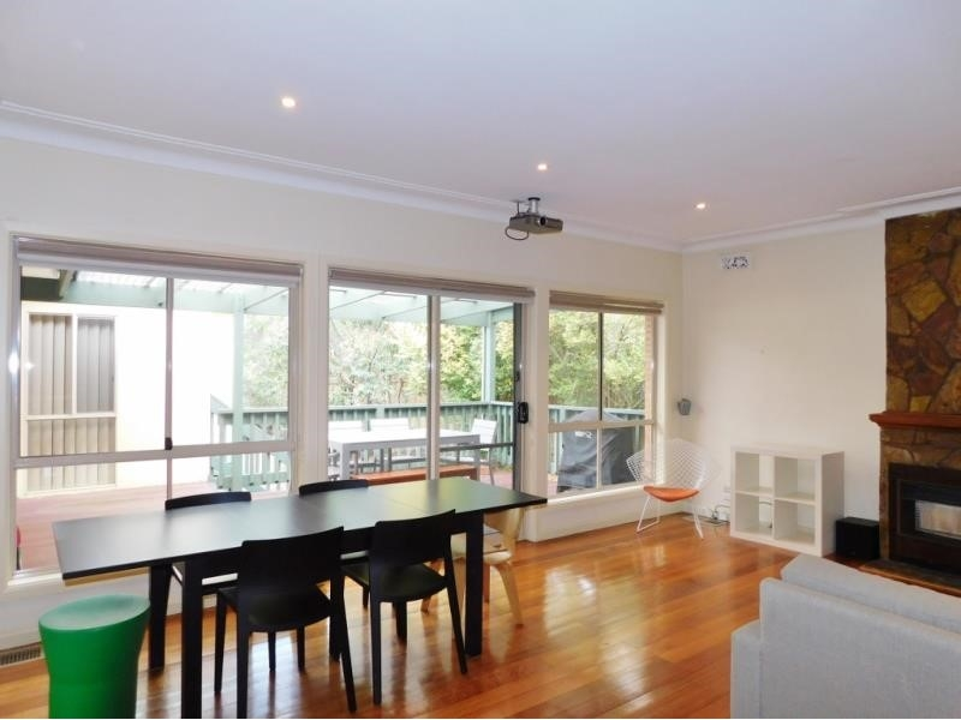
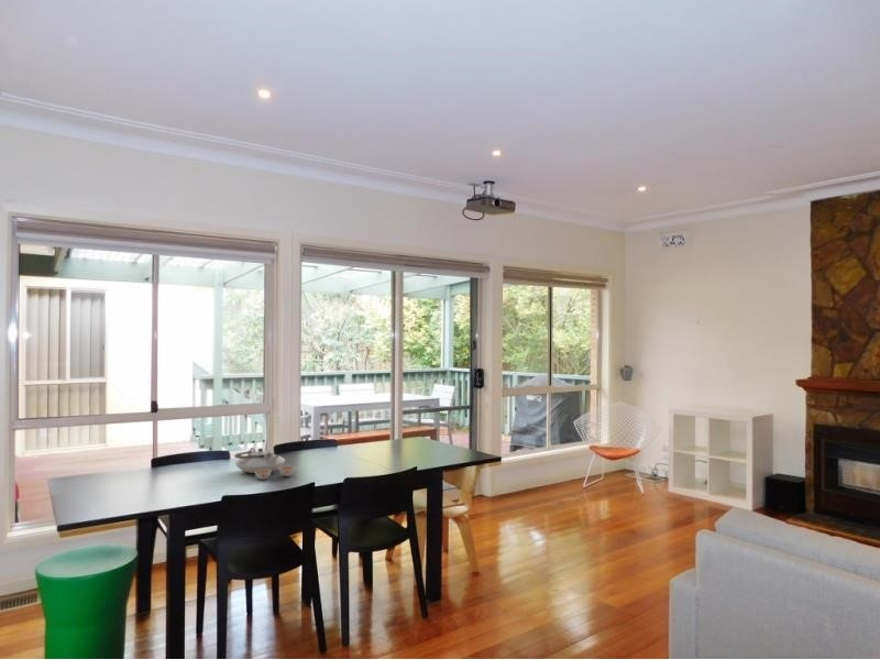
+ teapot [233,447,296,481]
